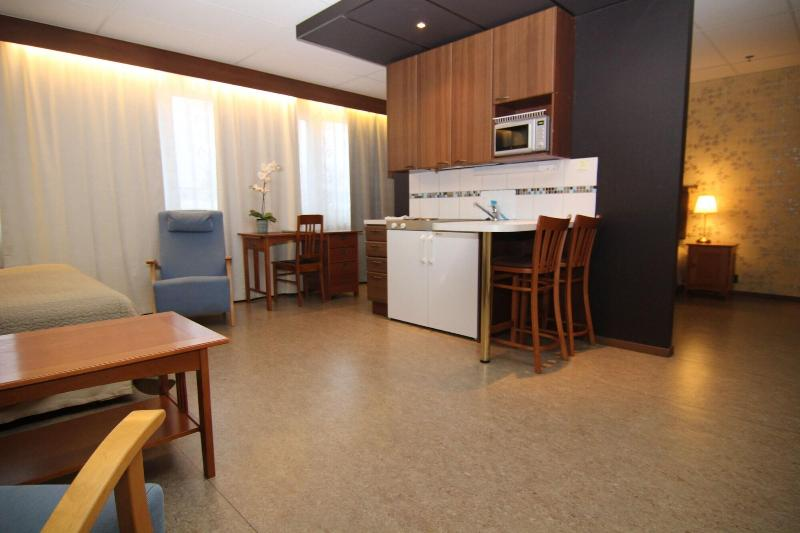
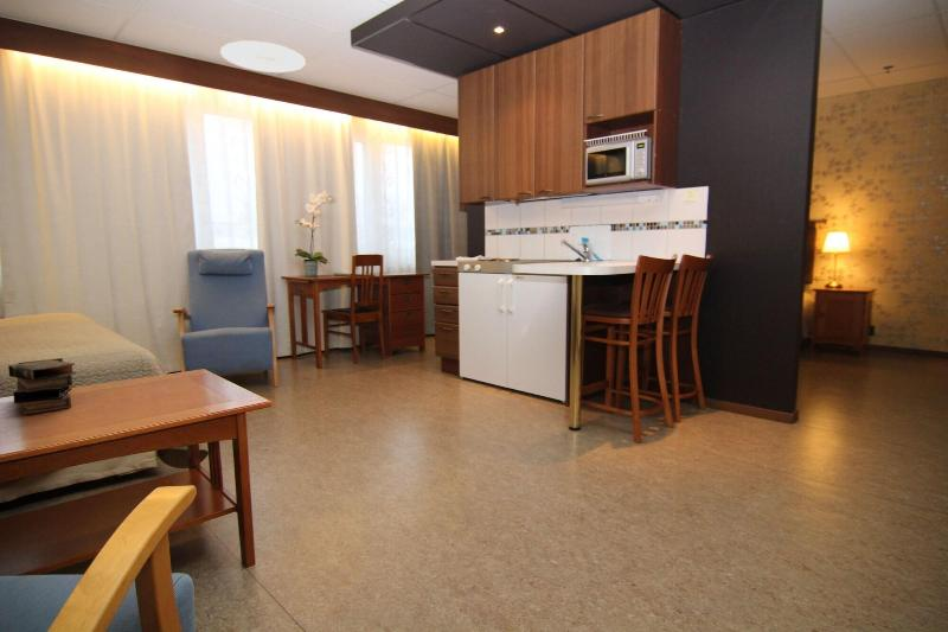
+ ceiling light [219,39,307,74]
+ book [7,357,77,415]
